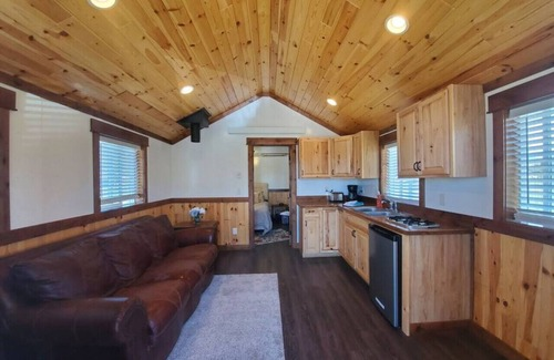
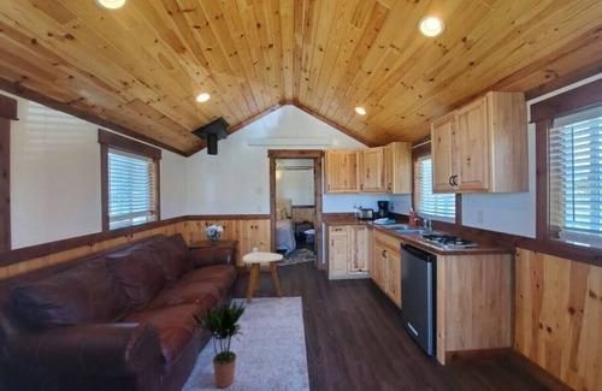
+ side table [242,251,284,304]
+ potted plant [191,300,247,389]
